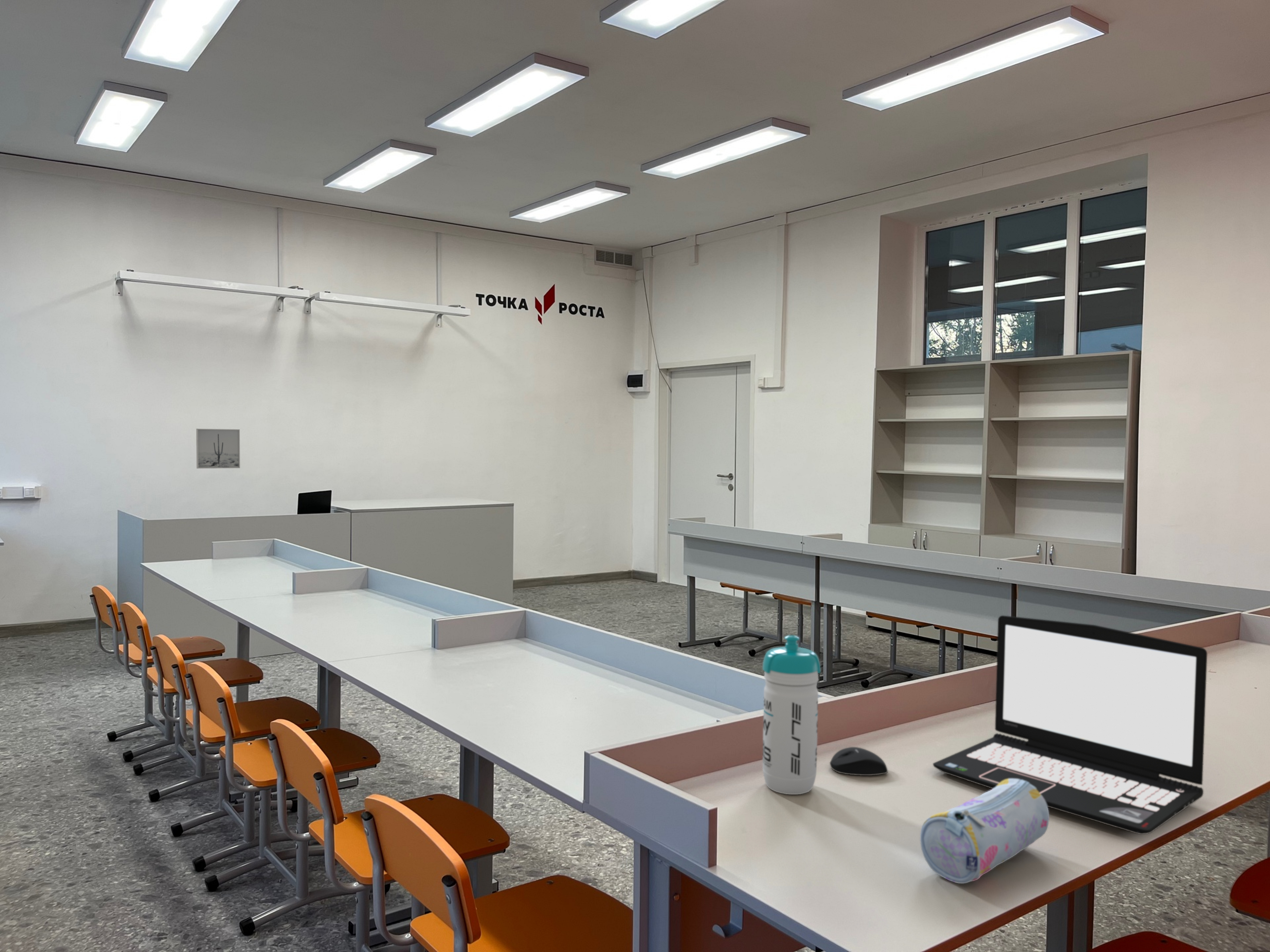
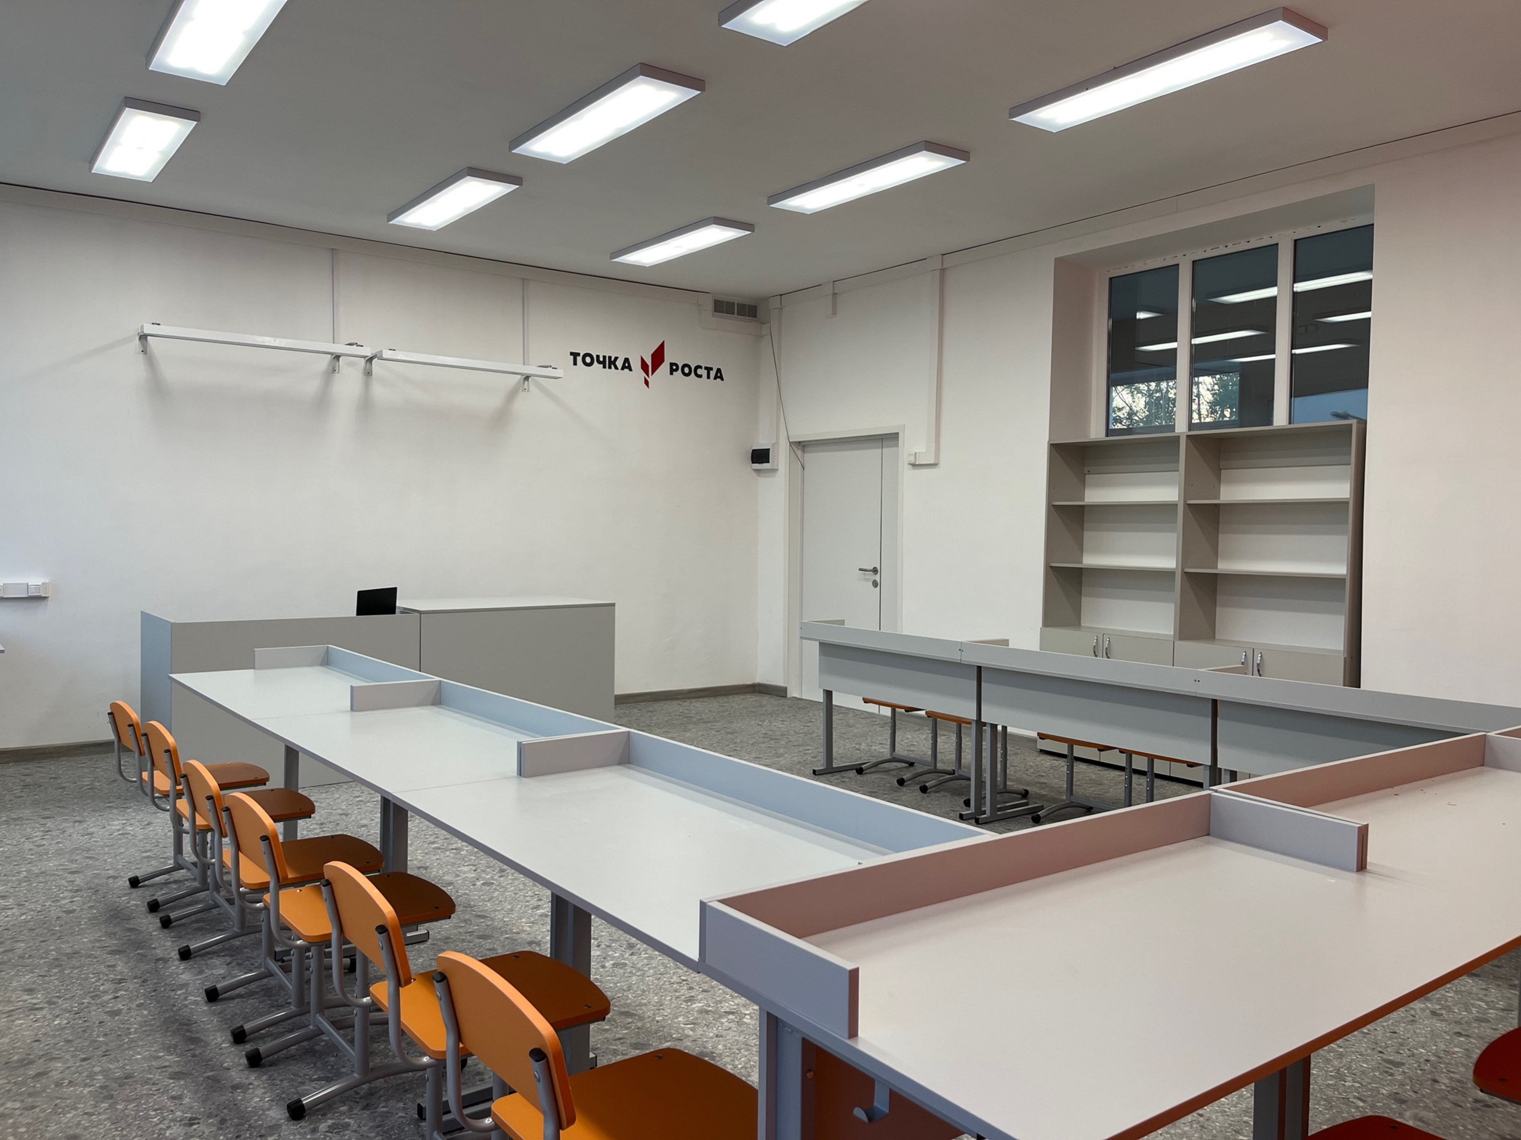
- wall art [196,428,241,469]
- mouse [829,747,888,776]
- pencil case [920,779,1049,884]
- laptop [933,615,1207,835]
- water bottle [762,635,821,795]
